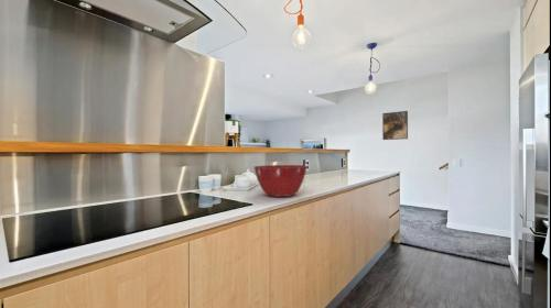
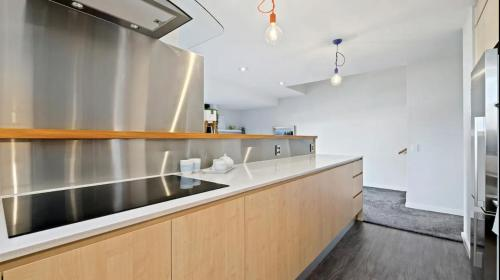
- mixing bowl [253,164,309,198]
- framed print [381,110,409,141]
